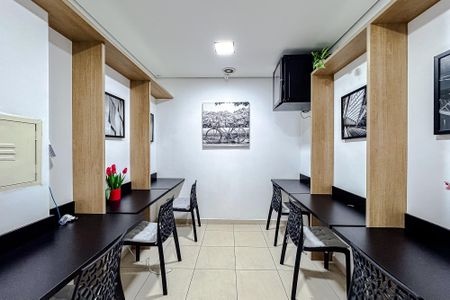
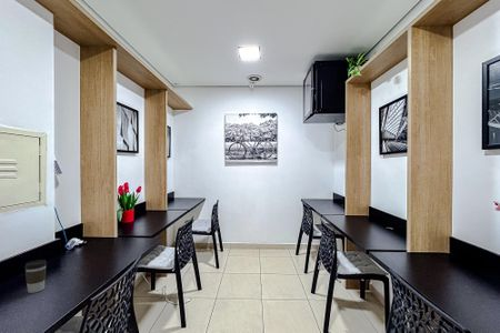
+ coffee cup [23,259,48,294]
